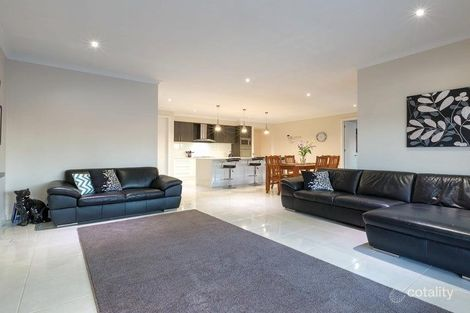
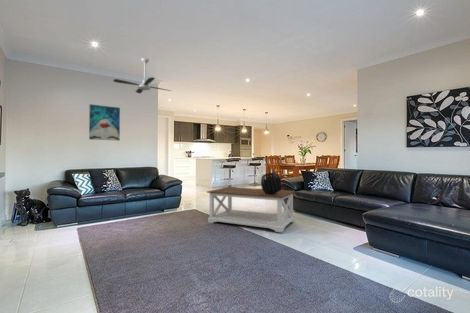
+ coffee table [206,186,296,233]
+ decorative sphere [260,171,283,194]
+ wall art [88,103,121,142]
+ ceiling fan [112,57,172,94]
